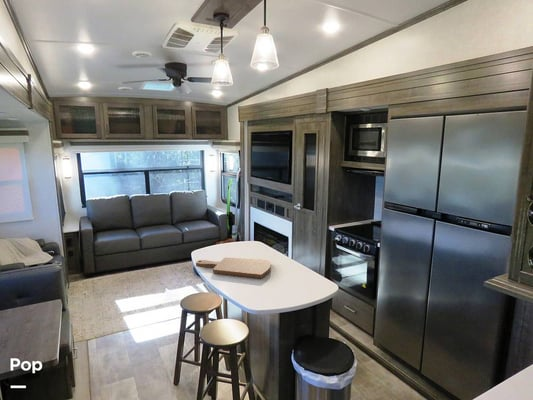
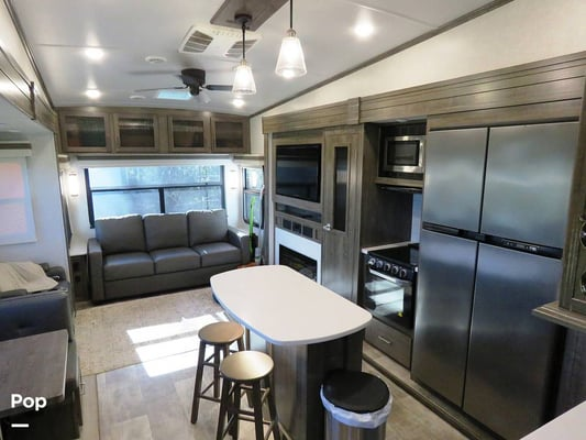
- cutting board [195,257,272,279]
